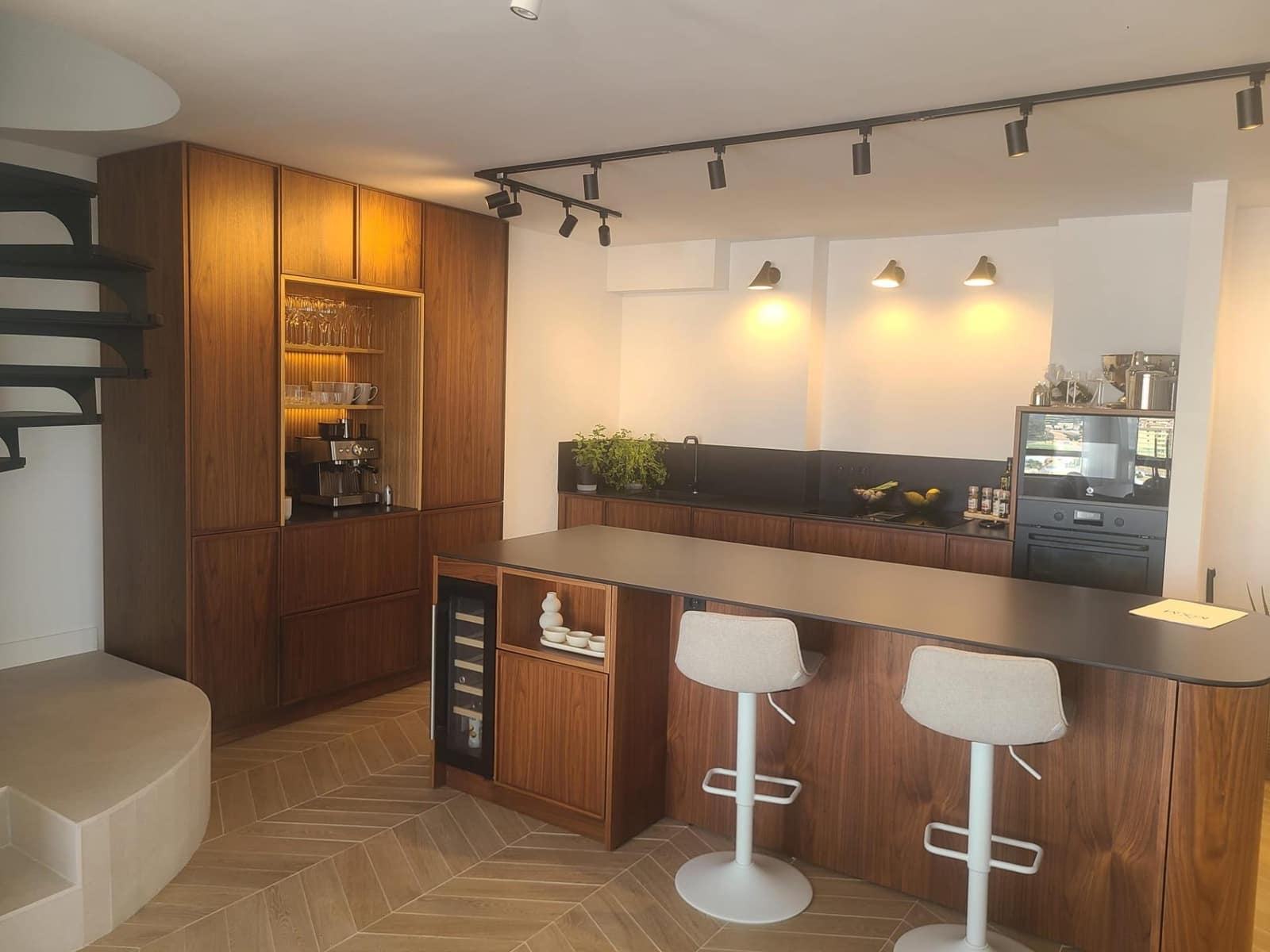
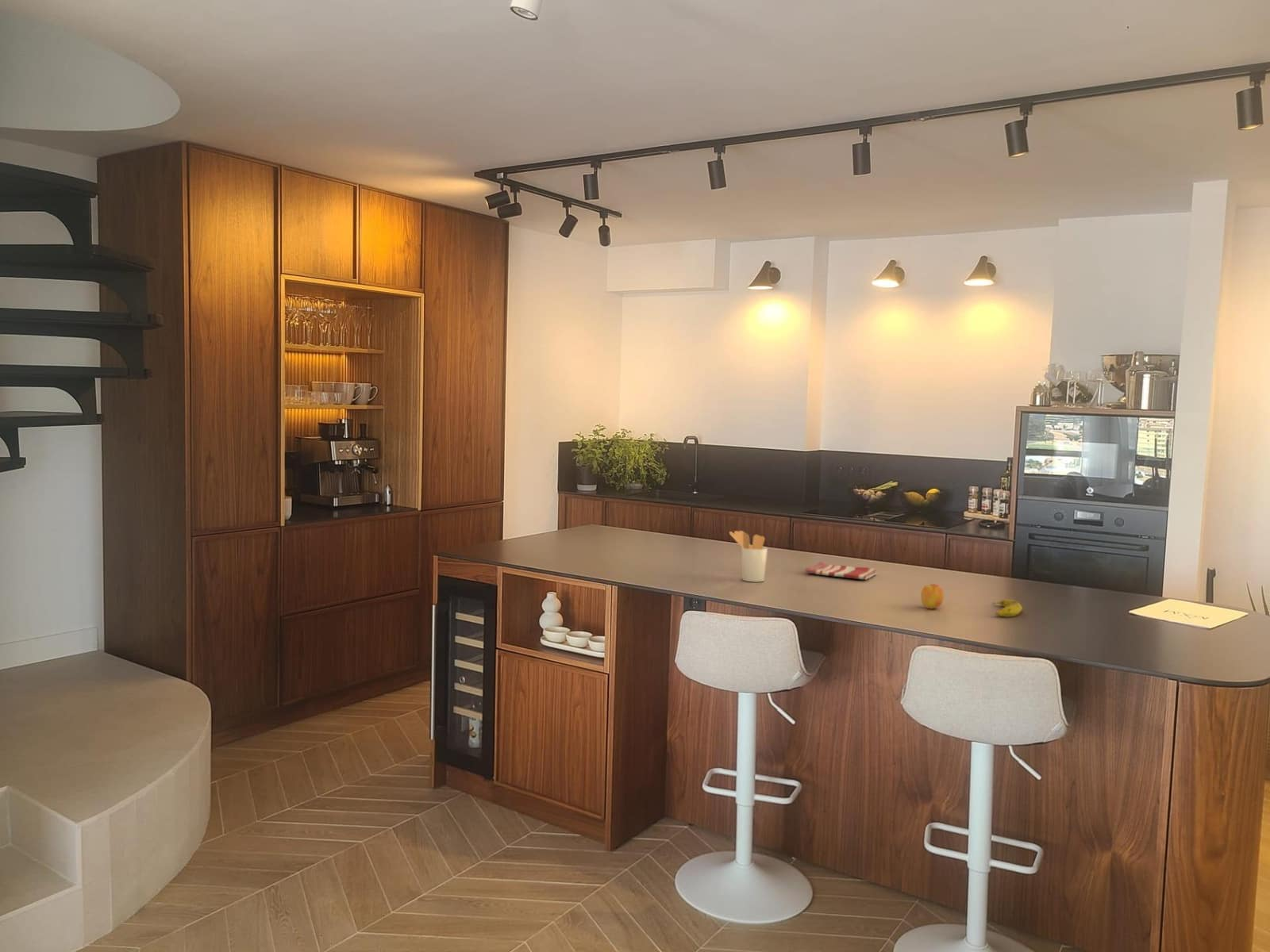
+ fruit [920,583,945,610]
+ fruit [992,598,1023,618]
+ dish towel [805,561,877,581]
+ utensil holder [729,530,768,583]
